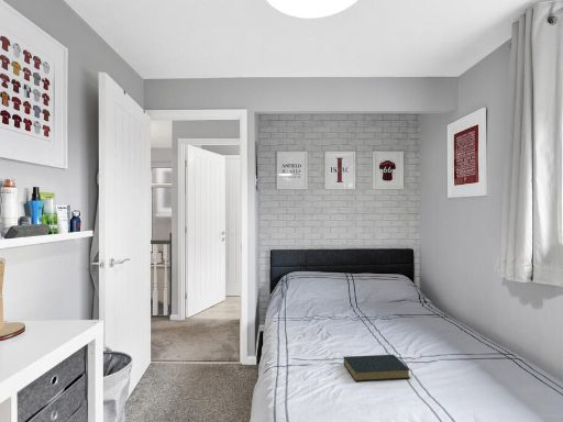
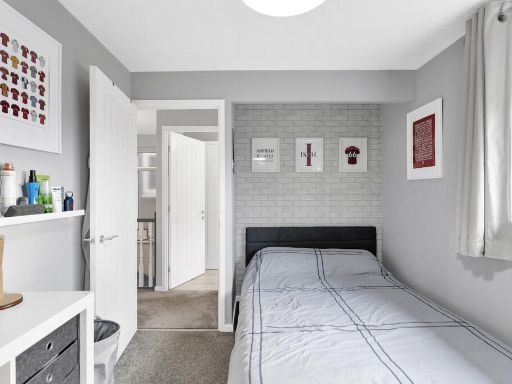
- hardback book [343,354,411,382]
